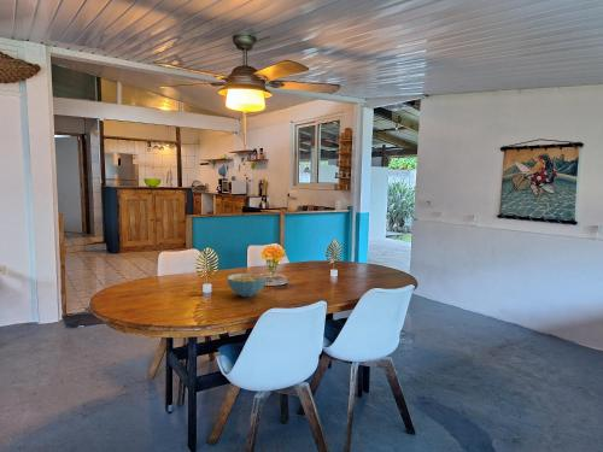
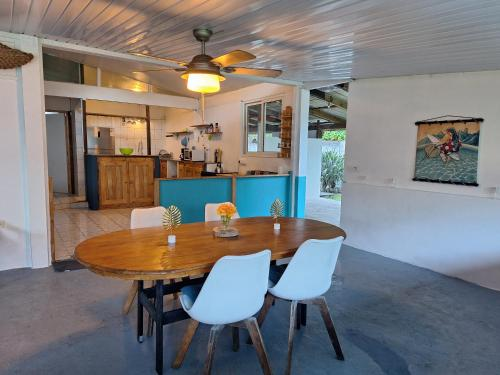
- cereal bowl [227,272,267,298]
